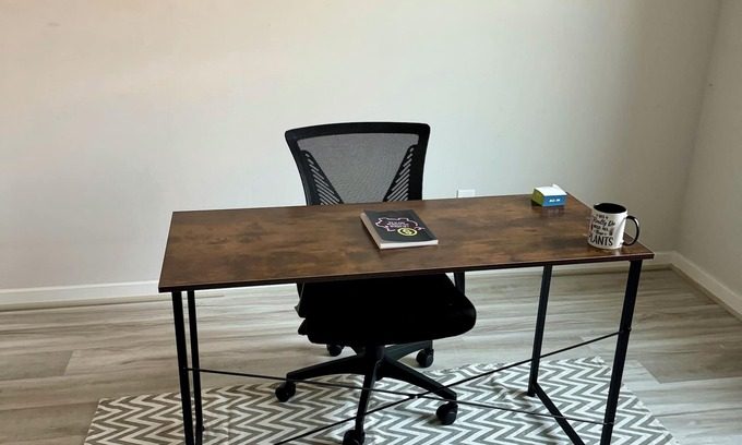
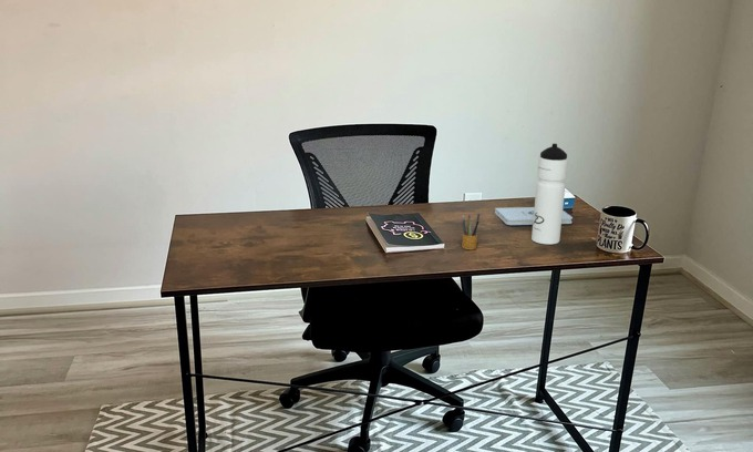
+ water bottle [530,143,569,246]
+ notepad [494,206,574,226]
+ pencil box [461,210,481,250]
